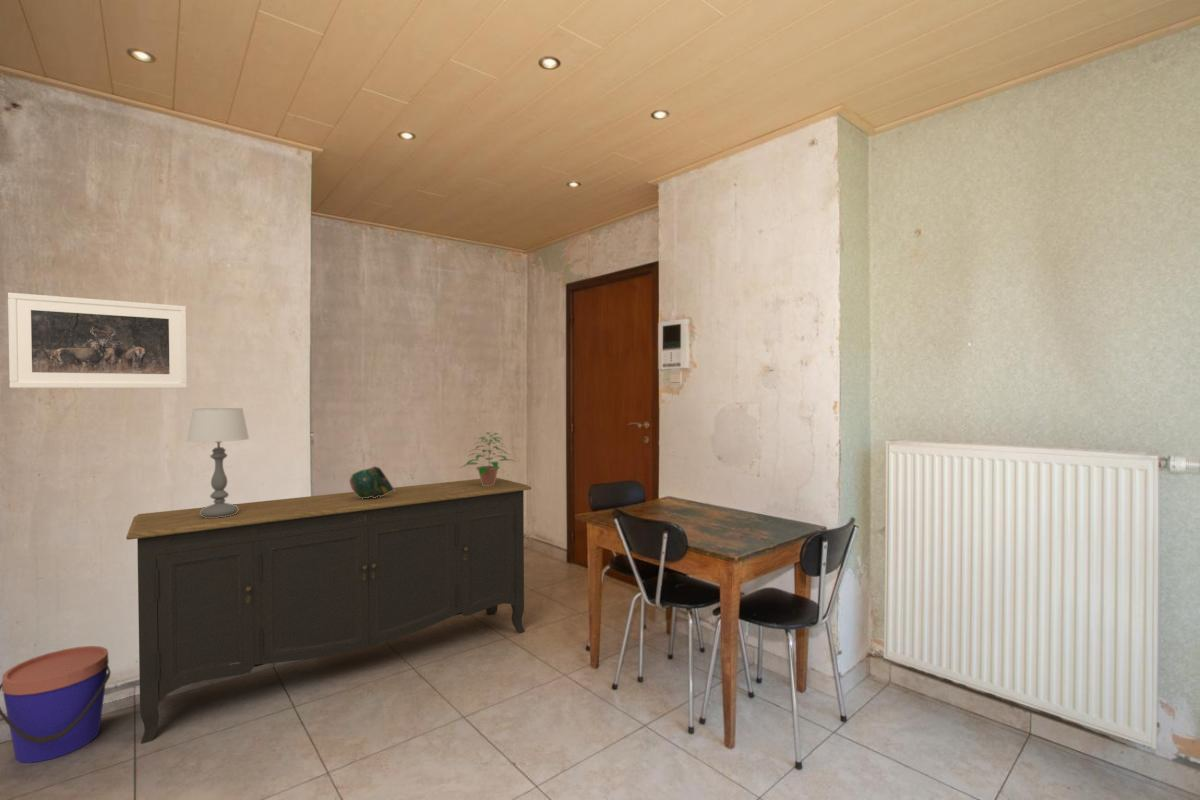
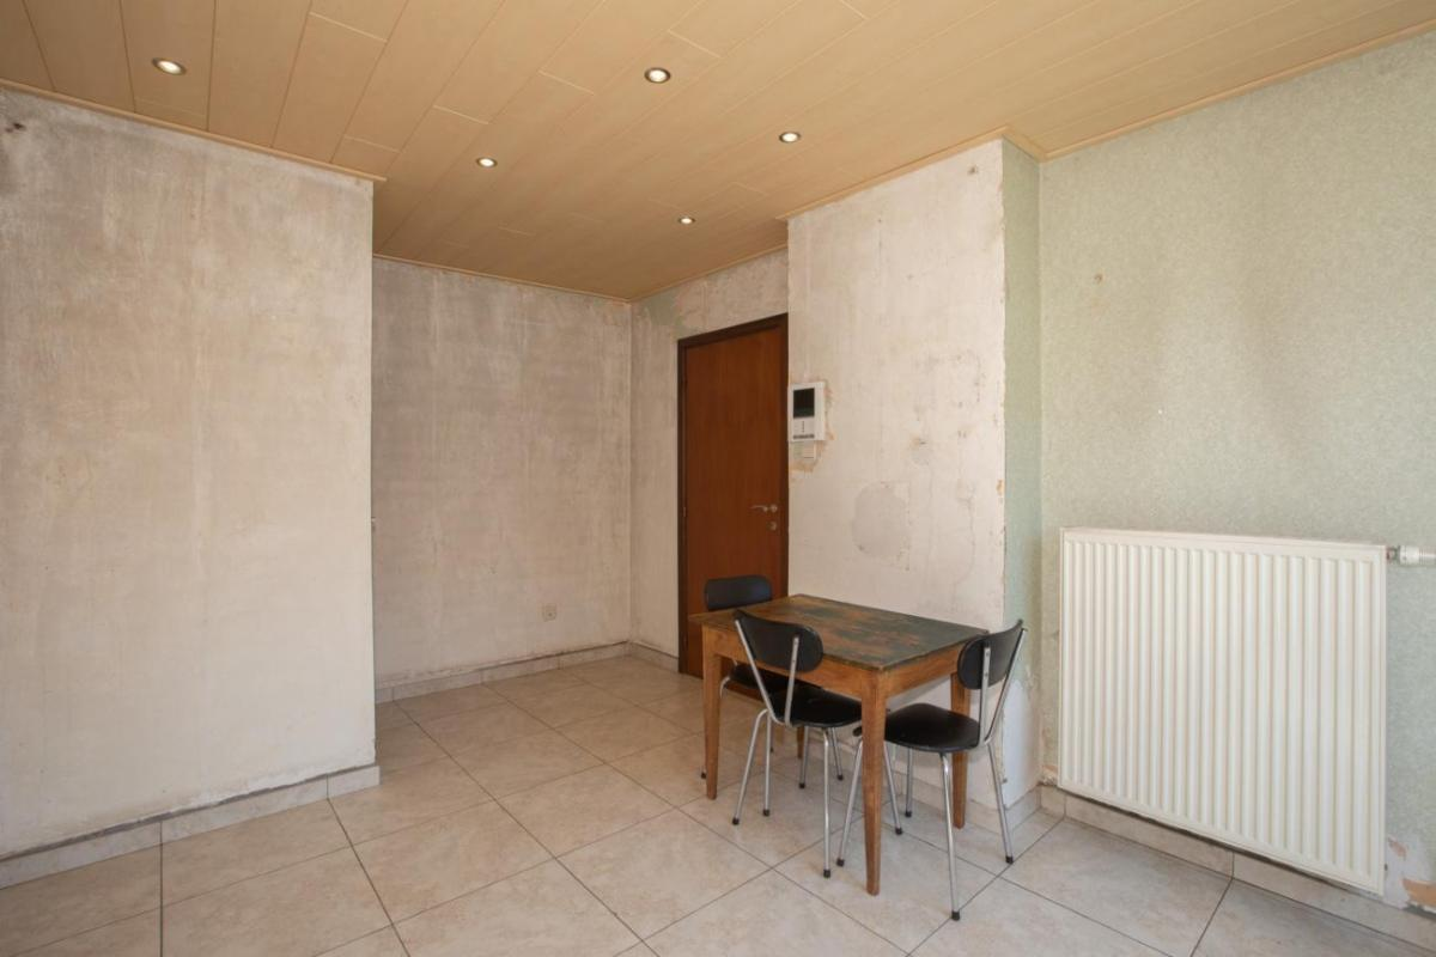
- decorative bowl [348,465,395,499]
- potted plant [461,431,517,486]
- table lamp [186,407,250,518]
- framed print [7,292,188,389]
- sideboard [125,477,532,745]
- bucket [0,645,112,764]
